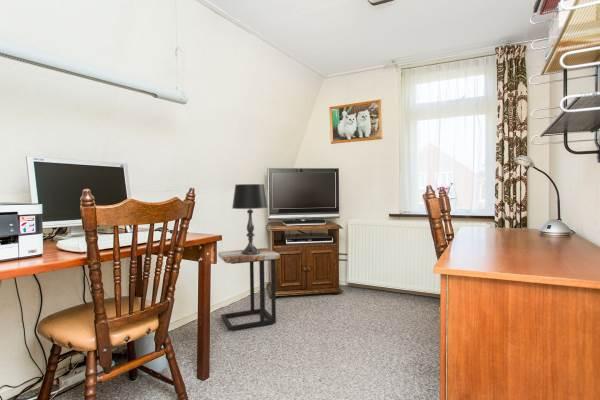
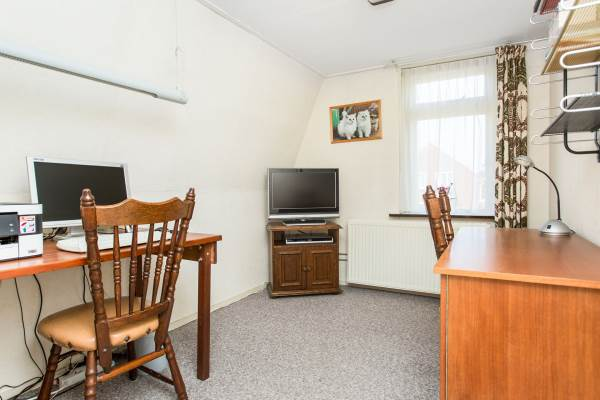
- side table [217,247,281,332]
- table lamp [231,183,269,255]
